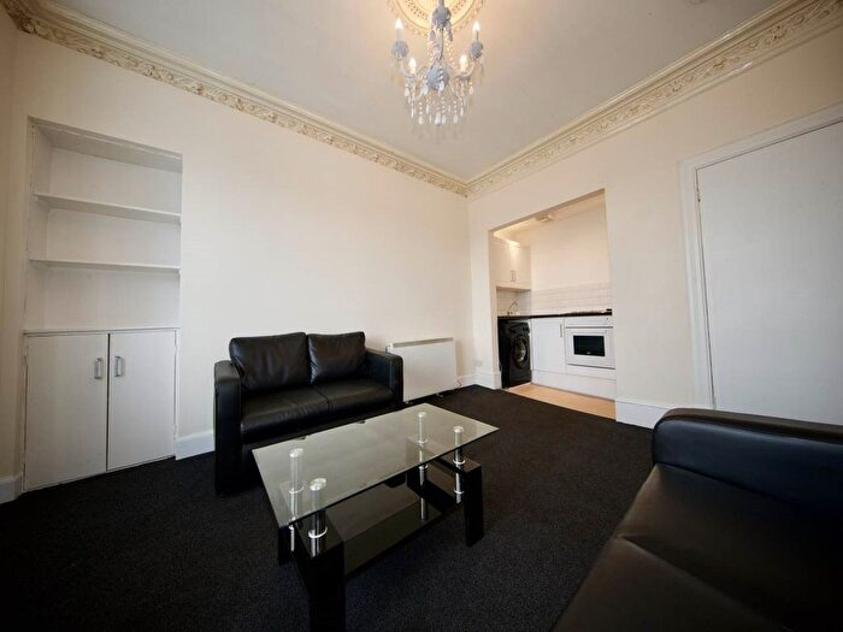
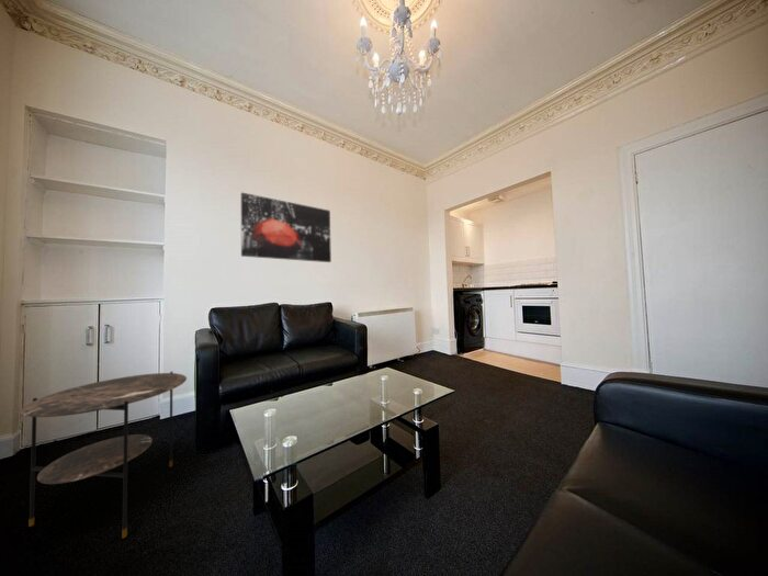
+ side table [19,371,188,540]
+ wall art [240,191,332,263]
